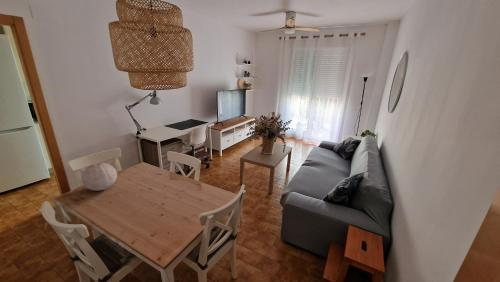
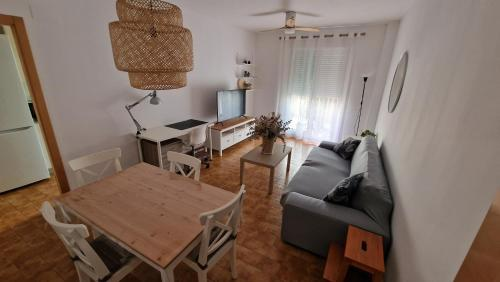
- decorative ball [81,162,118,192]
